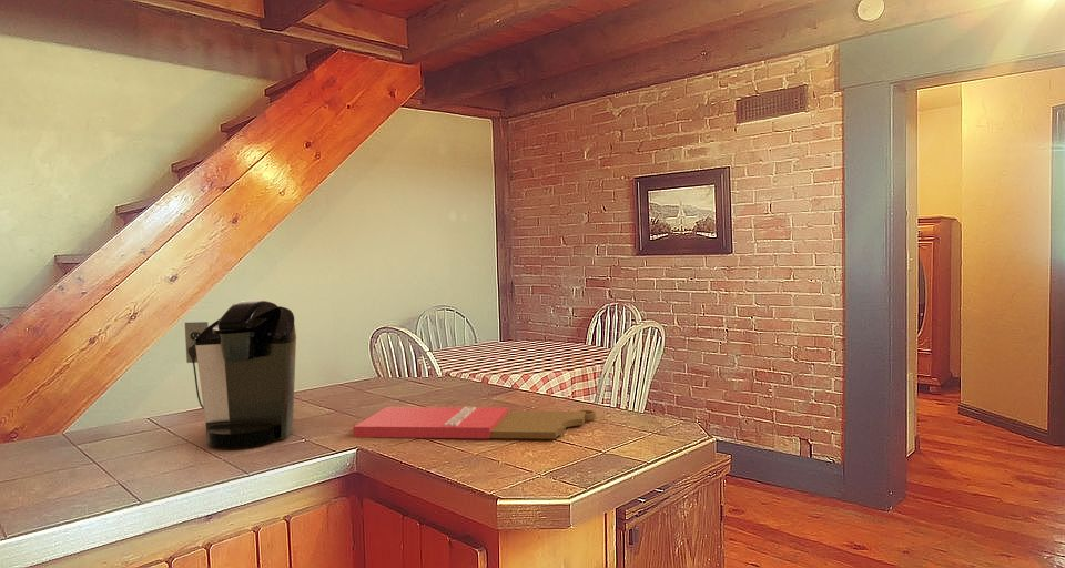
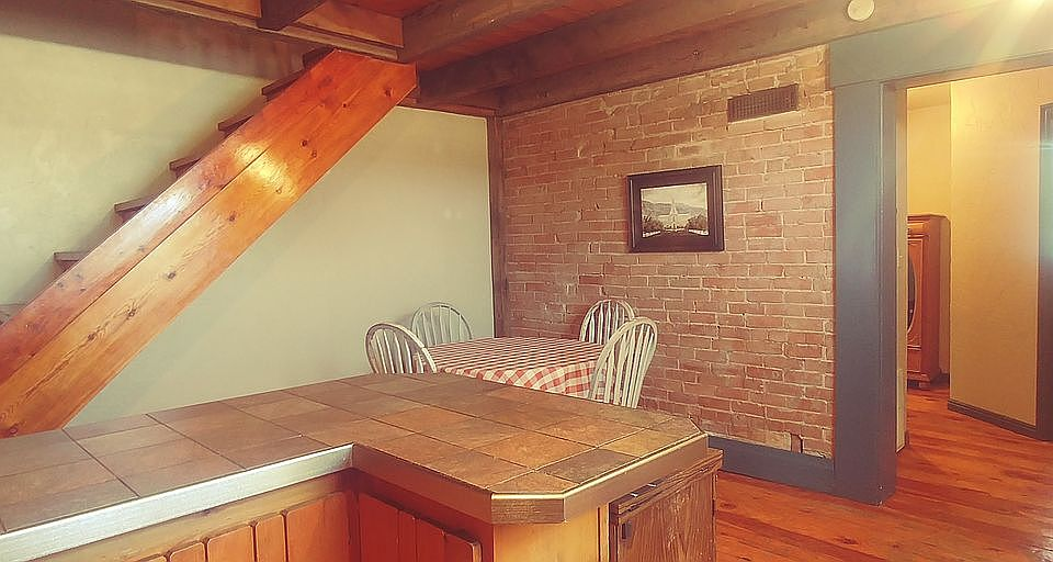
- cutting board [353,406,597,439]
- coffee maker [184,298,297,449]
